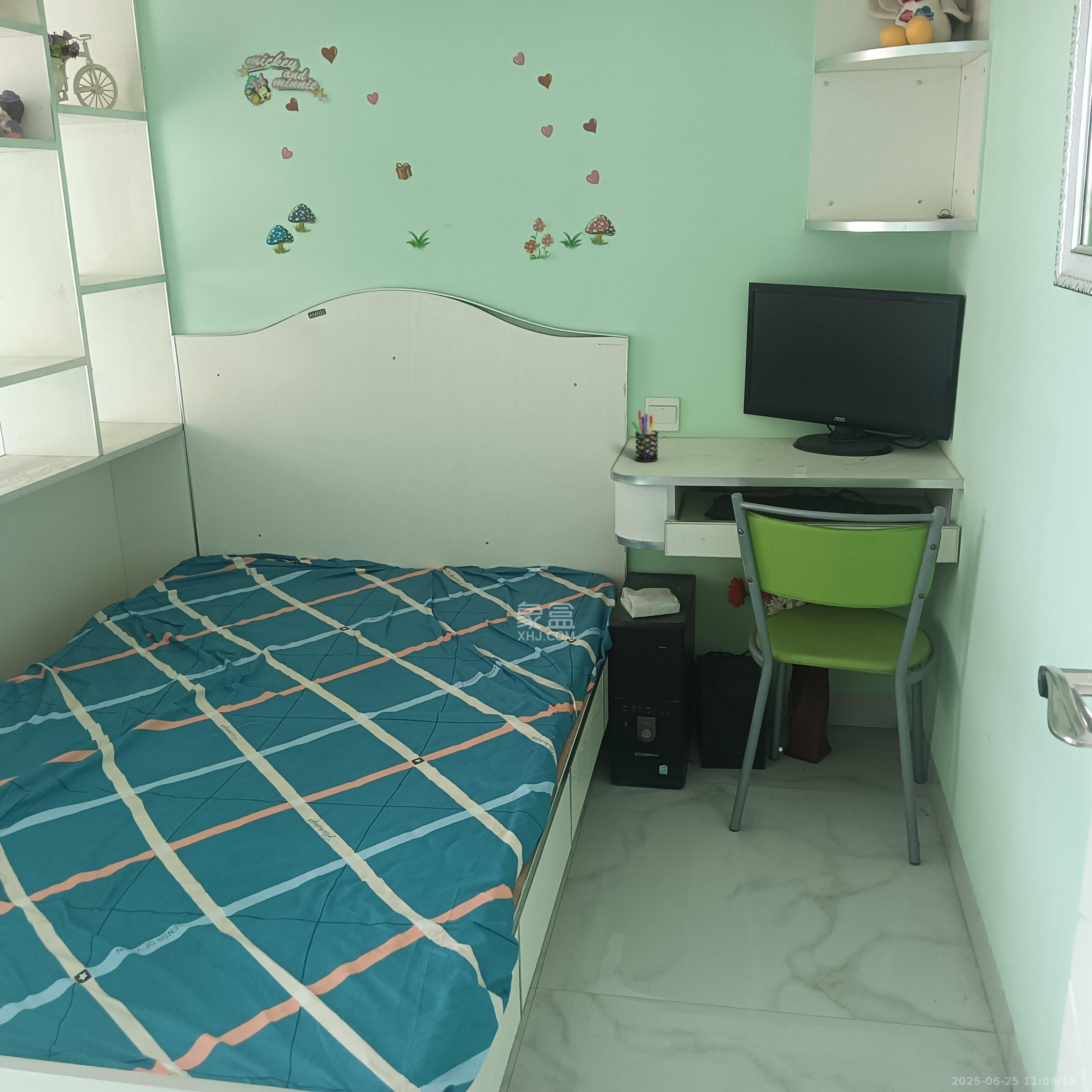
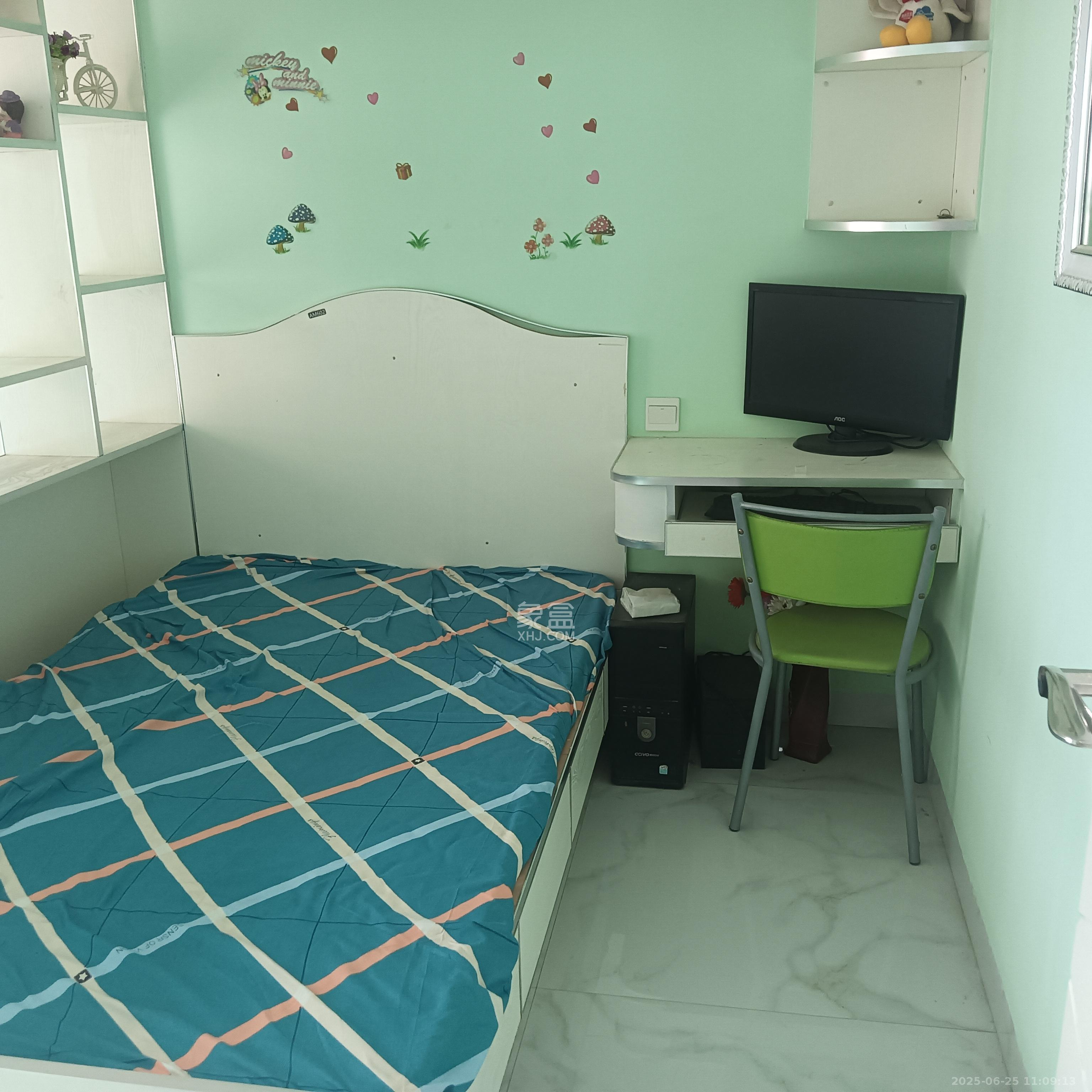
- pen holder [631,411,659,462]
